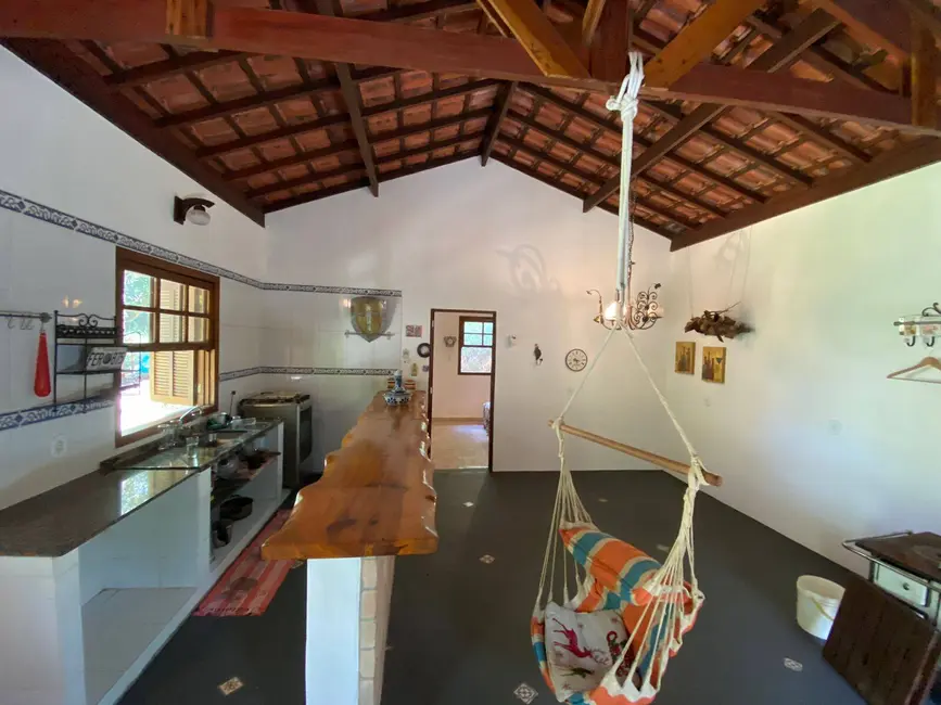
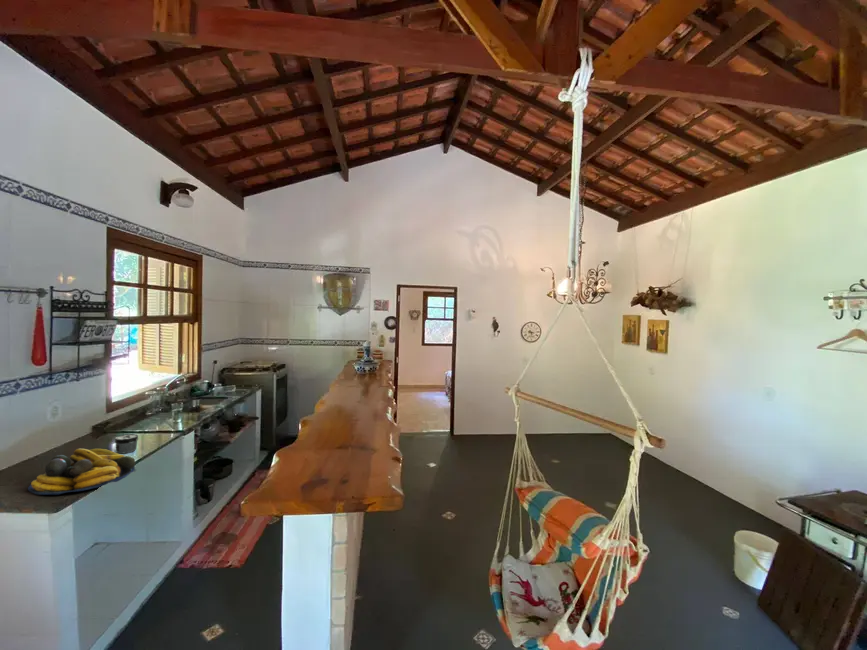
+ fruit bowl [27,448,137,496]
+ jar [114,433,139,454]
